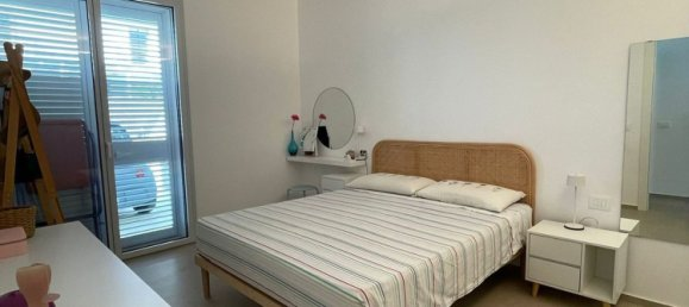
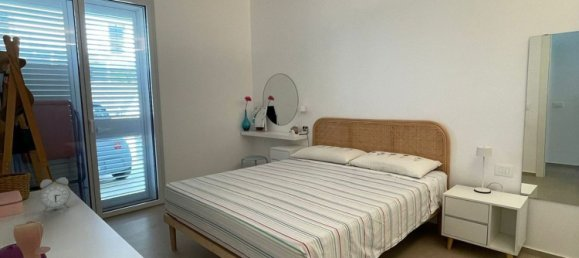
+ alarm clock [39,176,71,213]
